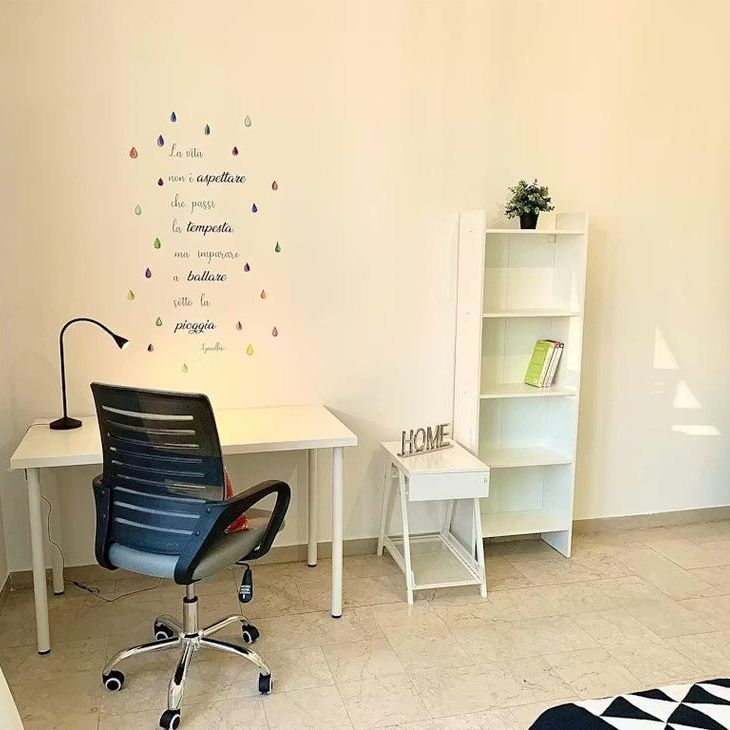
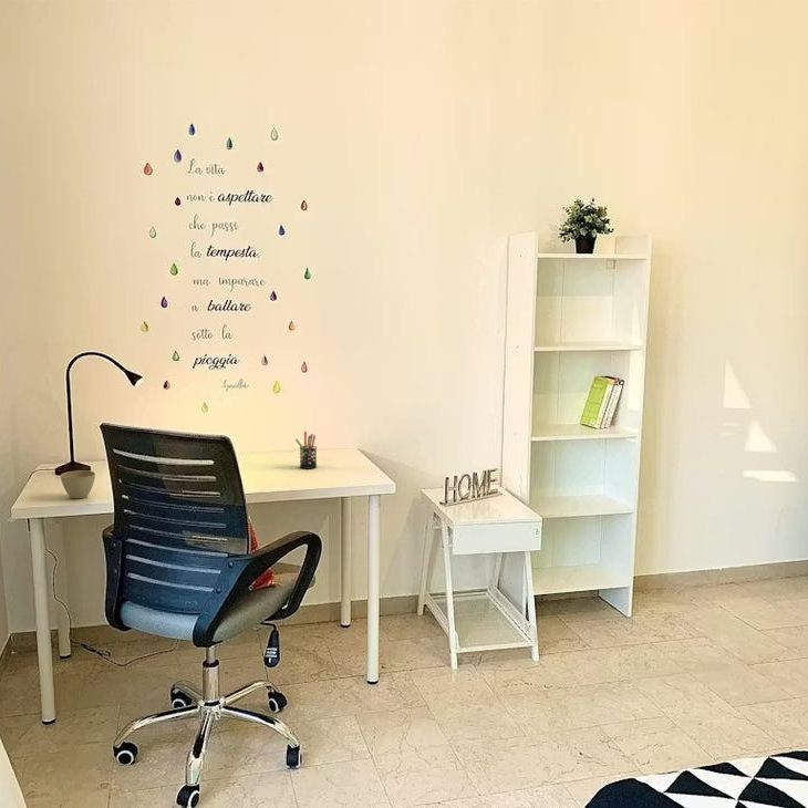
+ flower pot [60,469,96,499]
+ pen holder [294,431,318,470]
